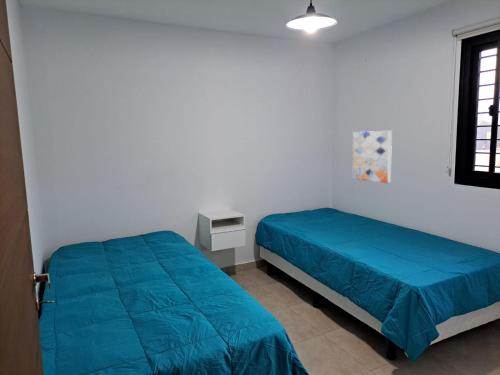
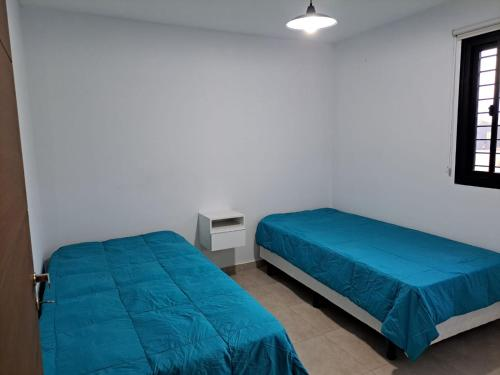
- wall art [351,130,393,184]
